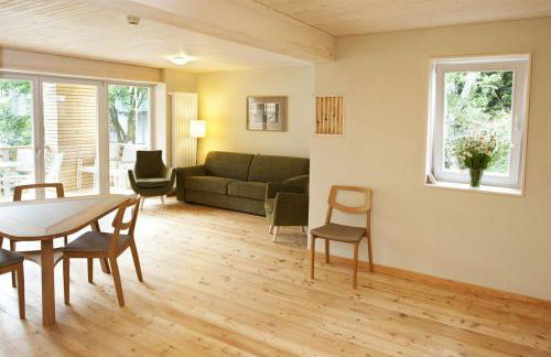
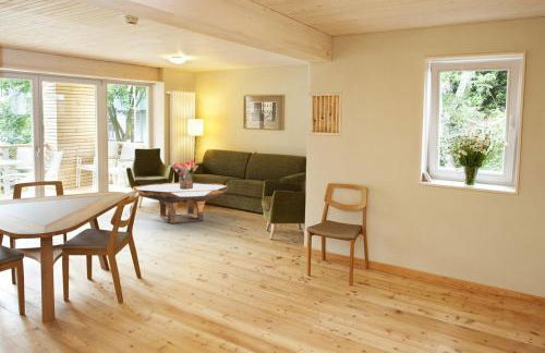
+ bouquet [171,158,199,190]
+ coffee table [131,181,228,224]
